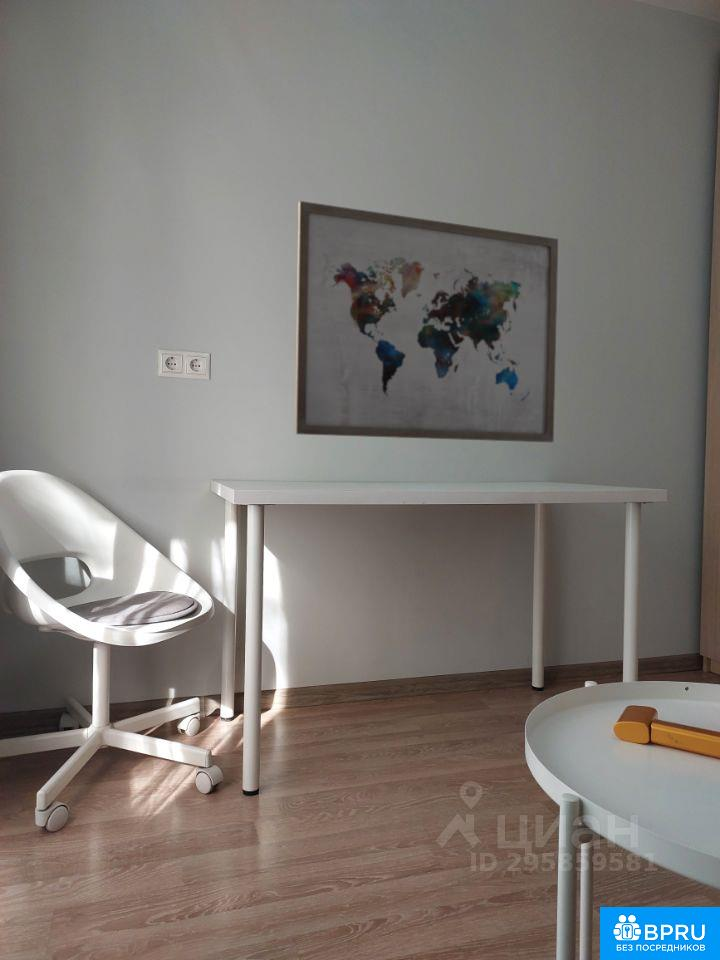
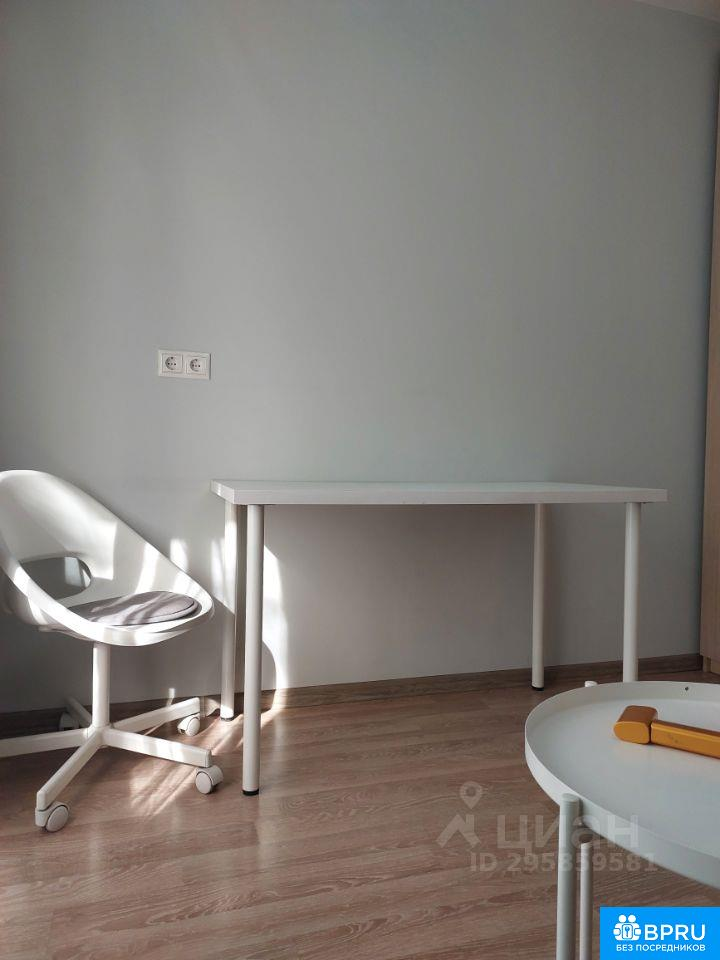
- wall art [294,200,559,443]
